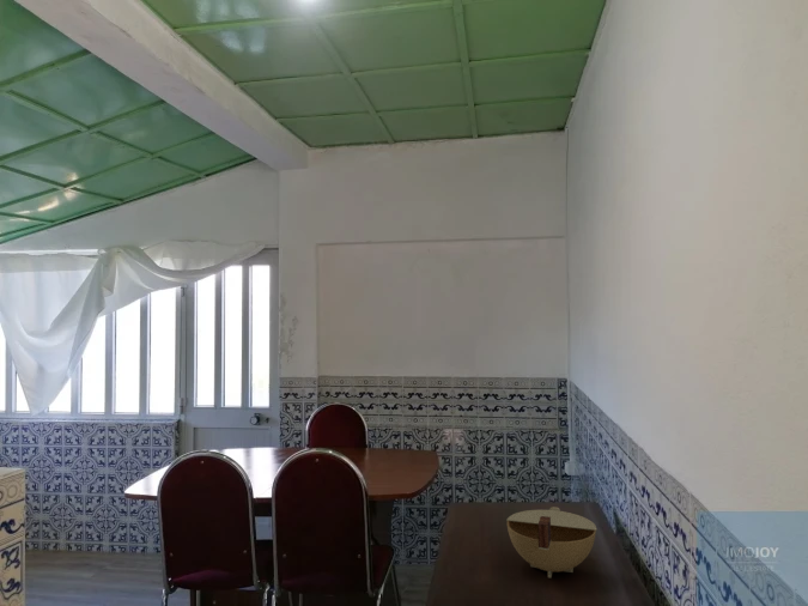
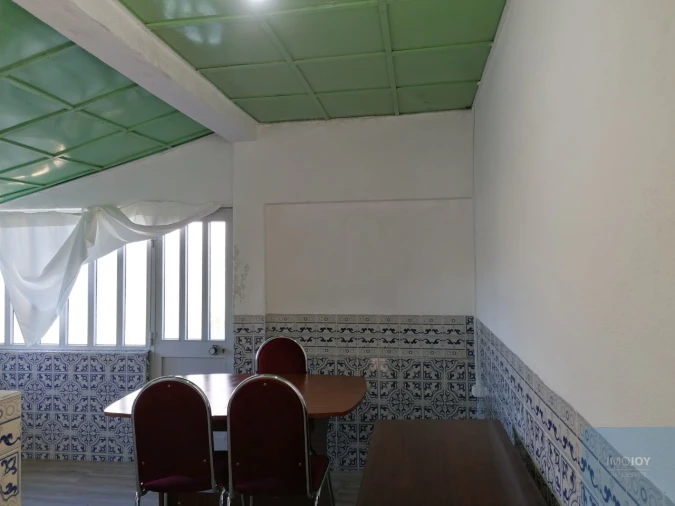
- bowl [505,505,597,578]
